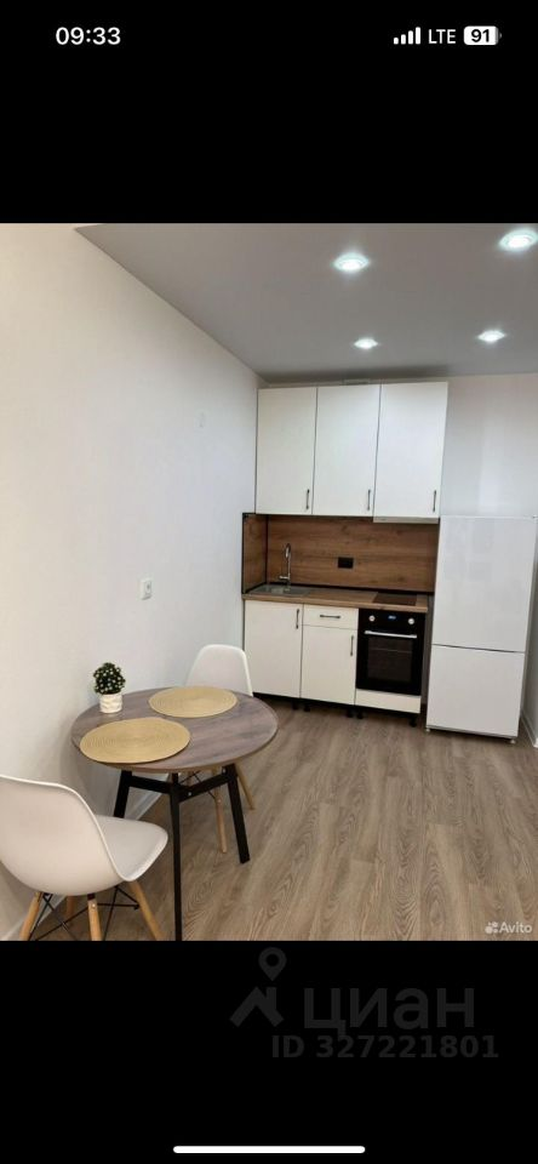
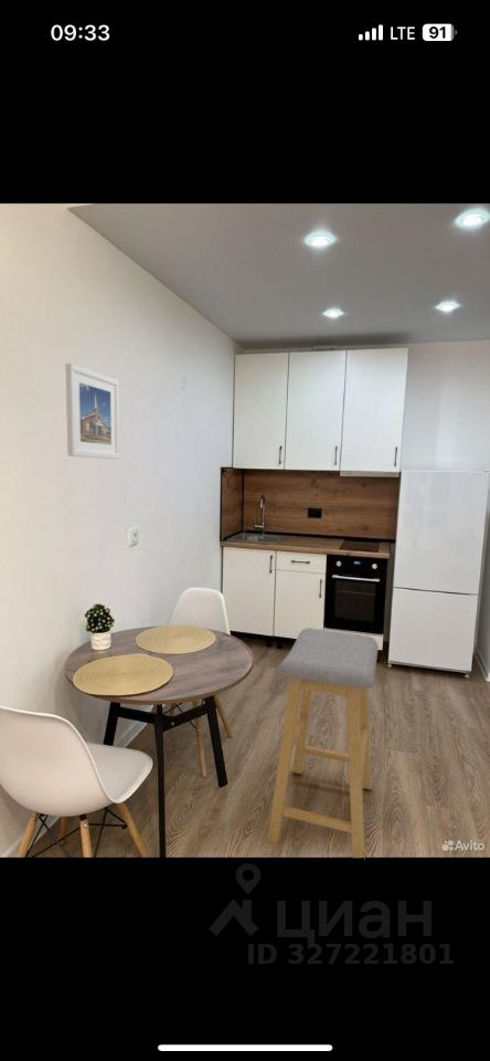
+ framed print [64,363,120,460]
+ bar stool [266,627,380,859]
